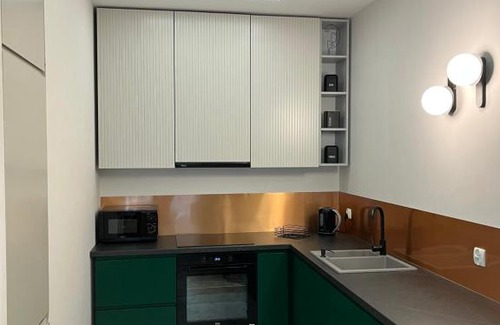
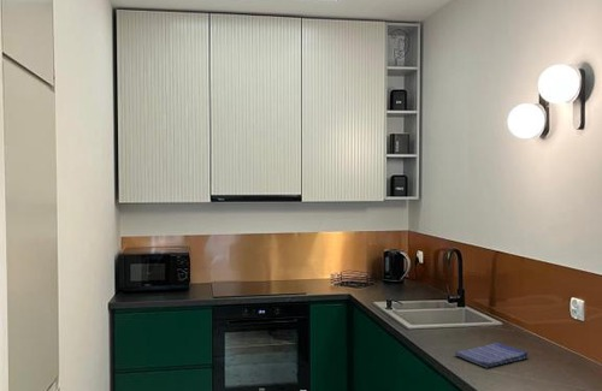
+ dish towel [453,342,530,369]
